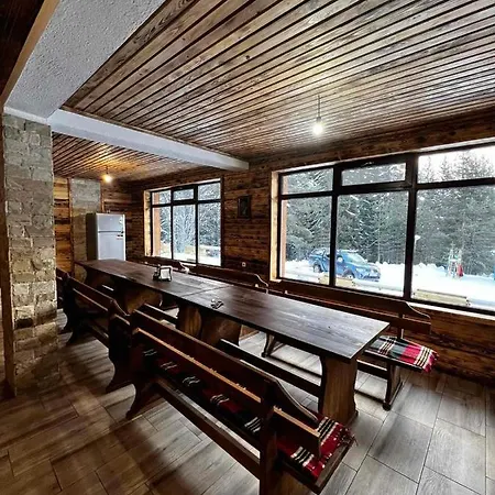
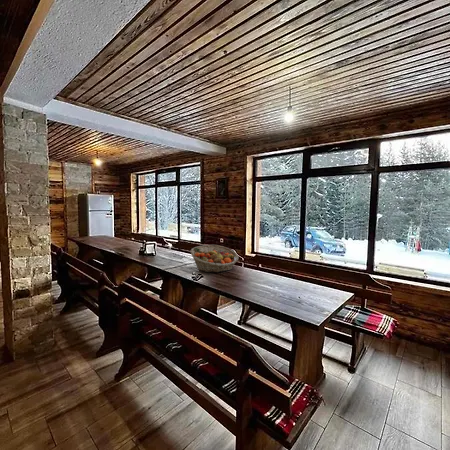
+ fruit basket [189,244,240,273]
